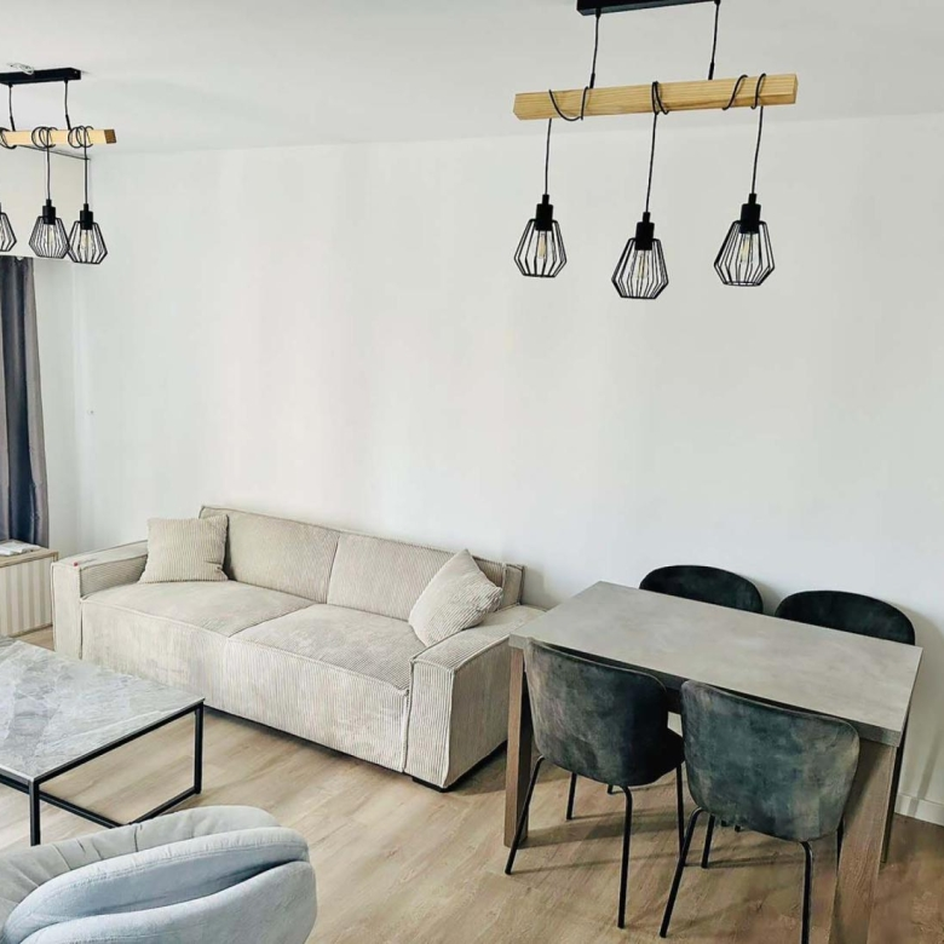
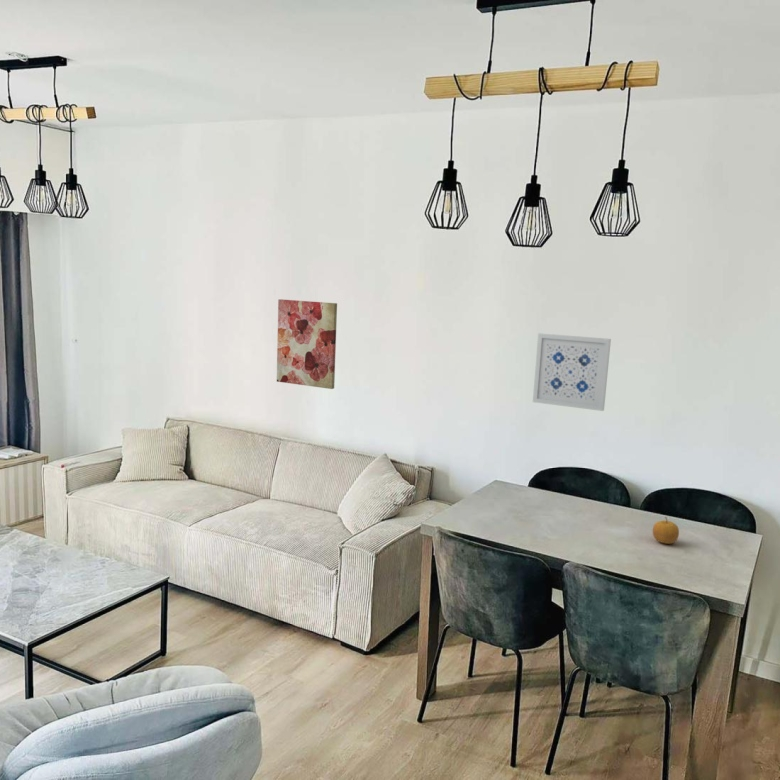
+ wall art [276,298,338,390]
+ wall art [532,332,612,412]
+ fruit [652,516,680,545]
